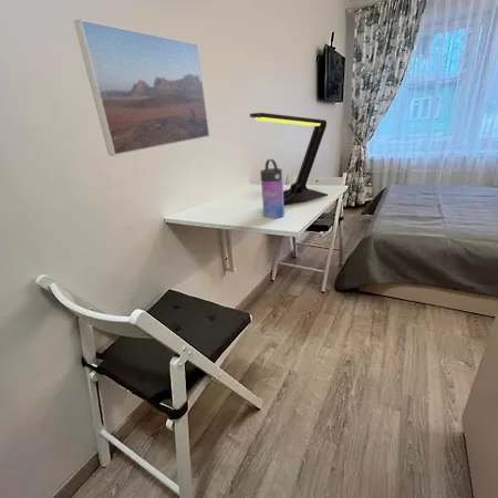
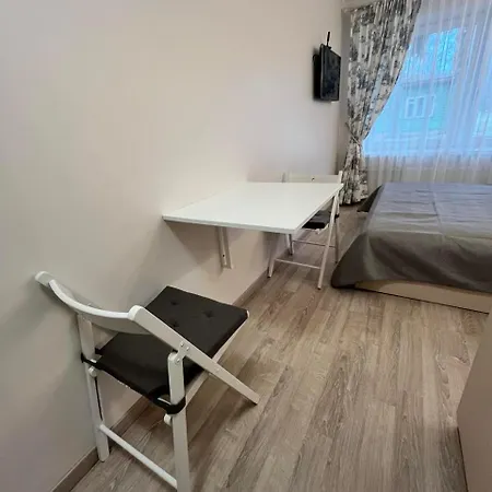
- water bottle [259,158,286,219]
- desk lamp [249,112,329,207]
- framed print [73,18,210,157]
